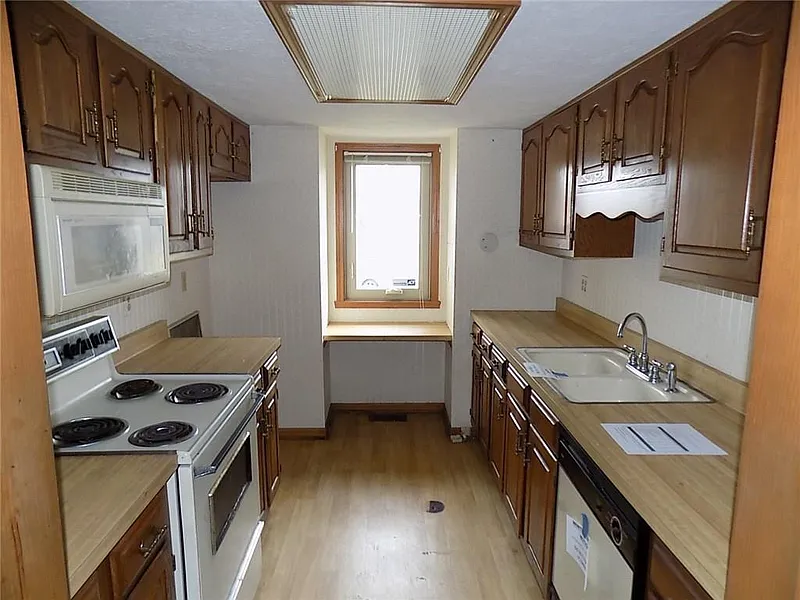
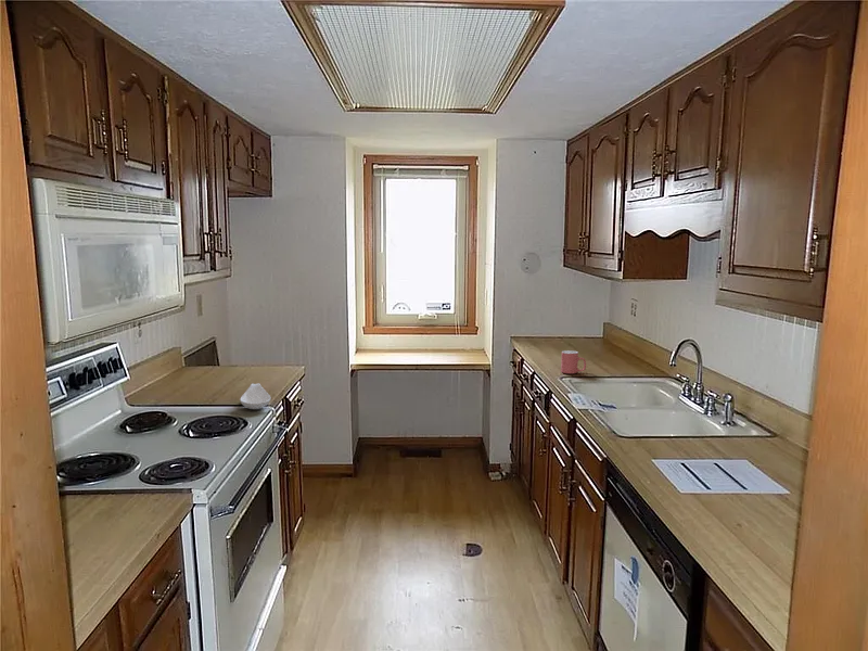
+ mug [560,349,587,374]
+ spoon rest [239,382,271,410]
